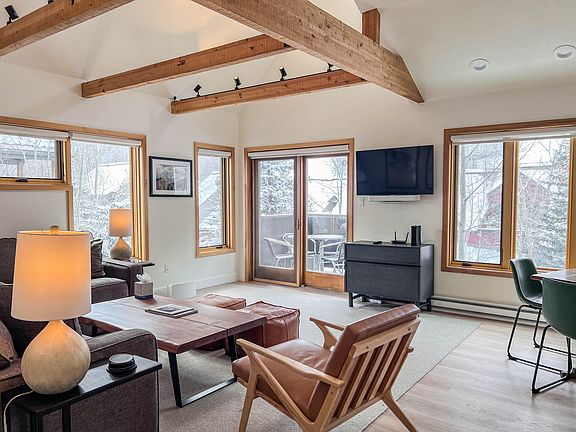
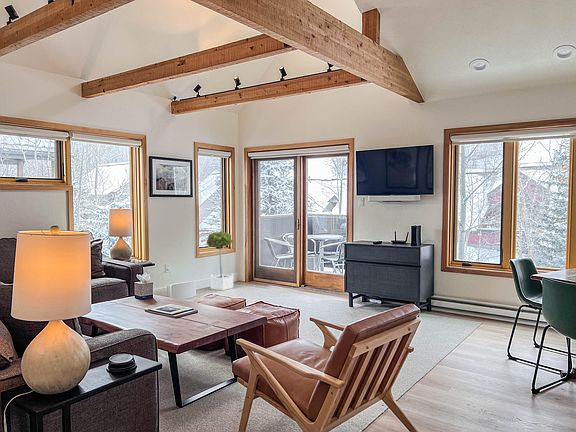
+ potted tree [206,230,234,291]
